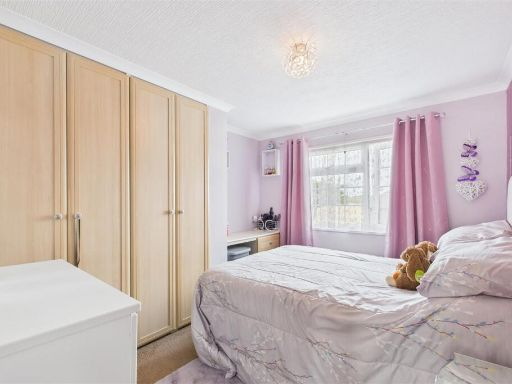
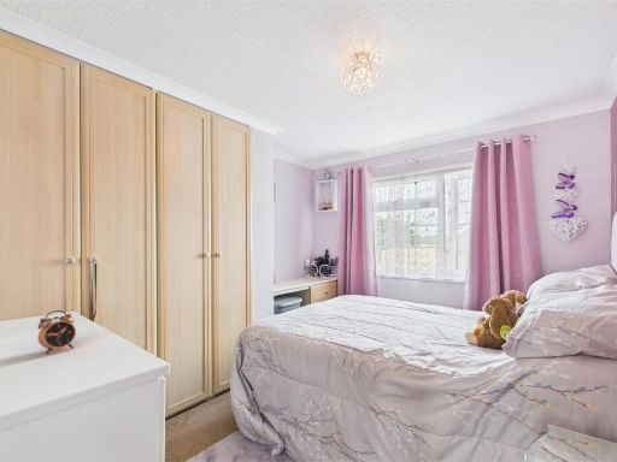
+ alarm clock [36,309,77,356]
